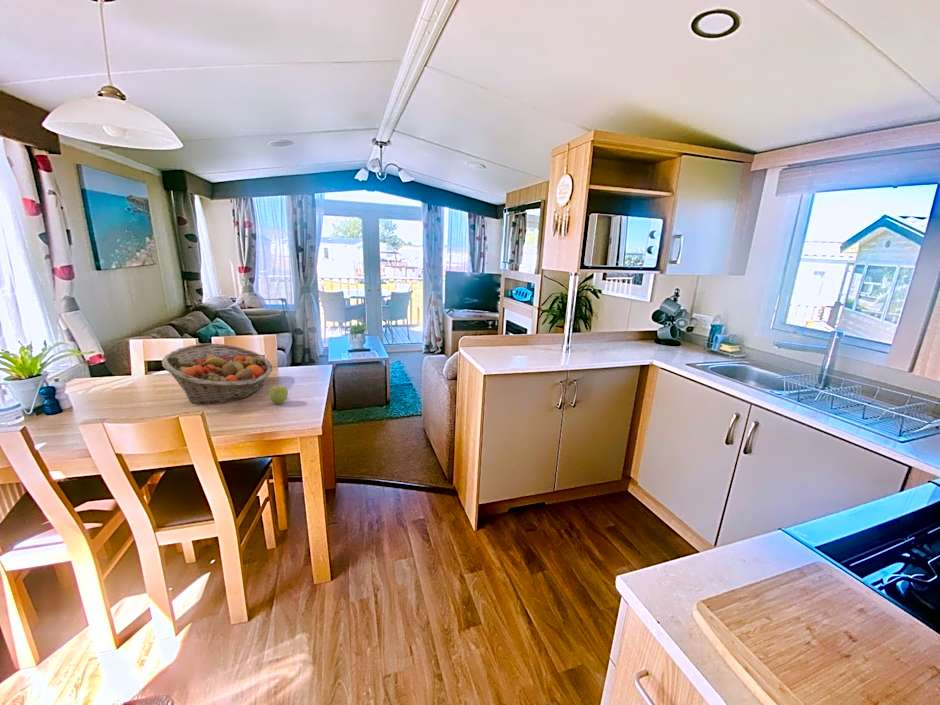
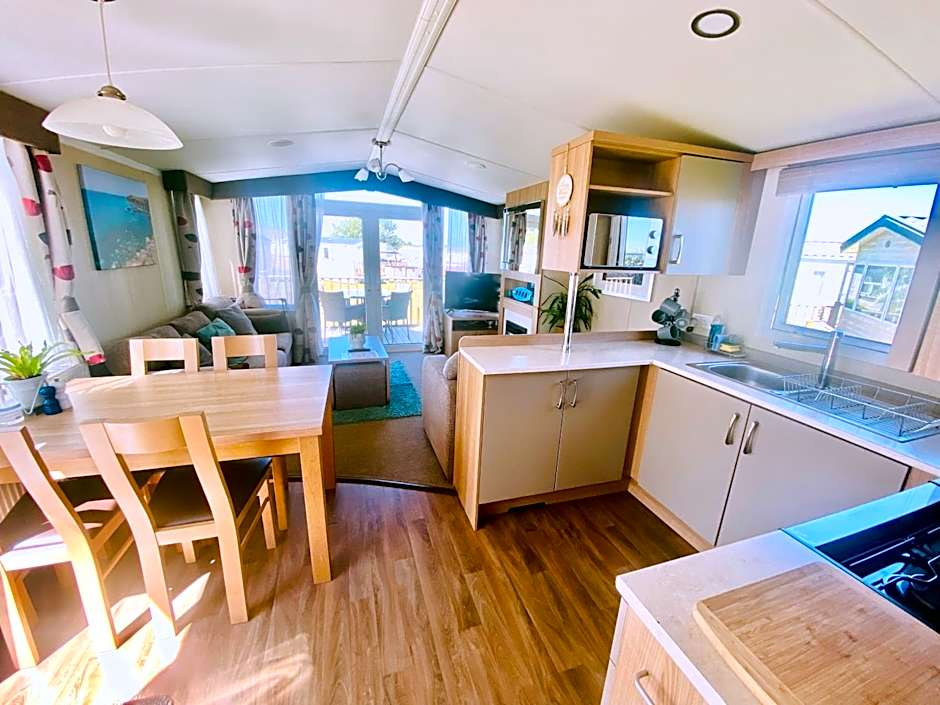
- apple [268,385,289,405]
- fruit basket [161,342,273,405]
